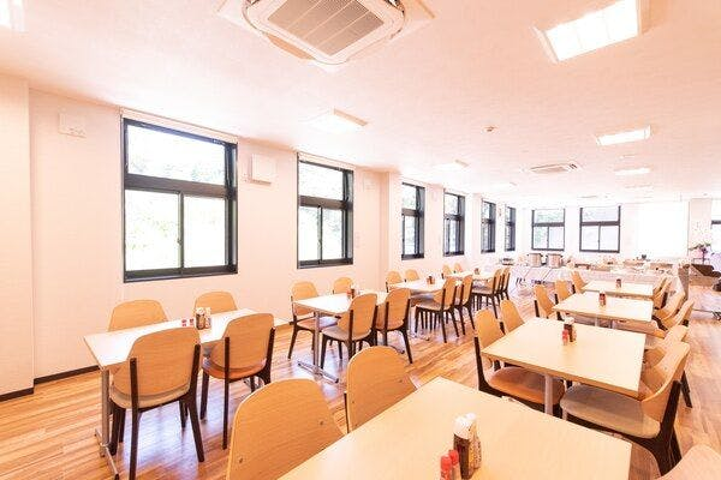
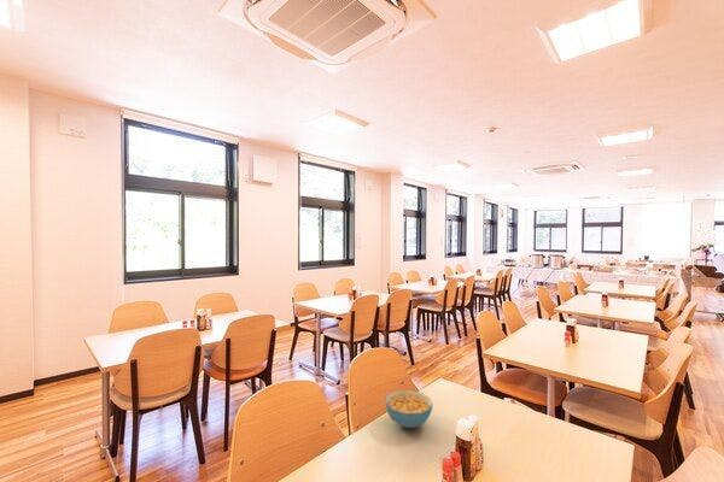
+ cereal bowl [384,389,434,429]
